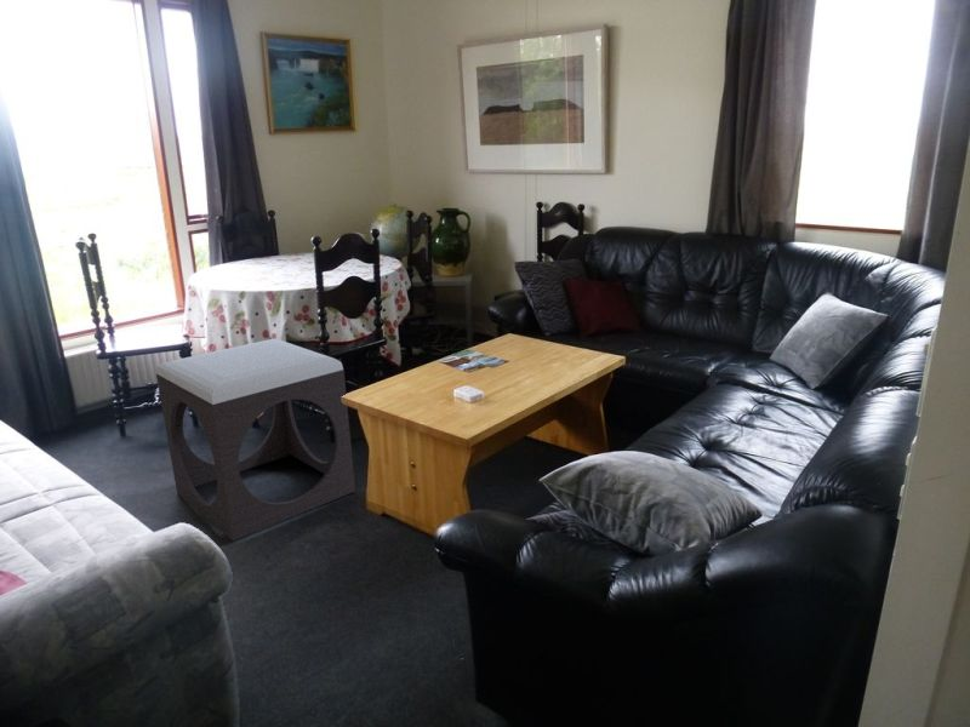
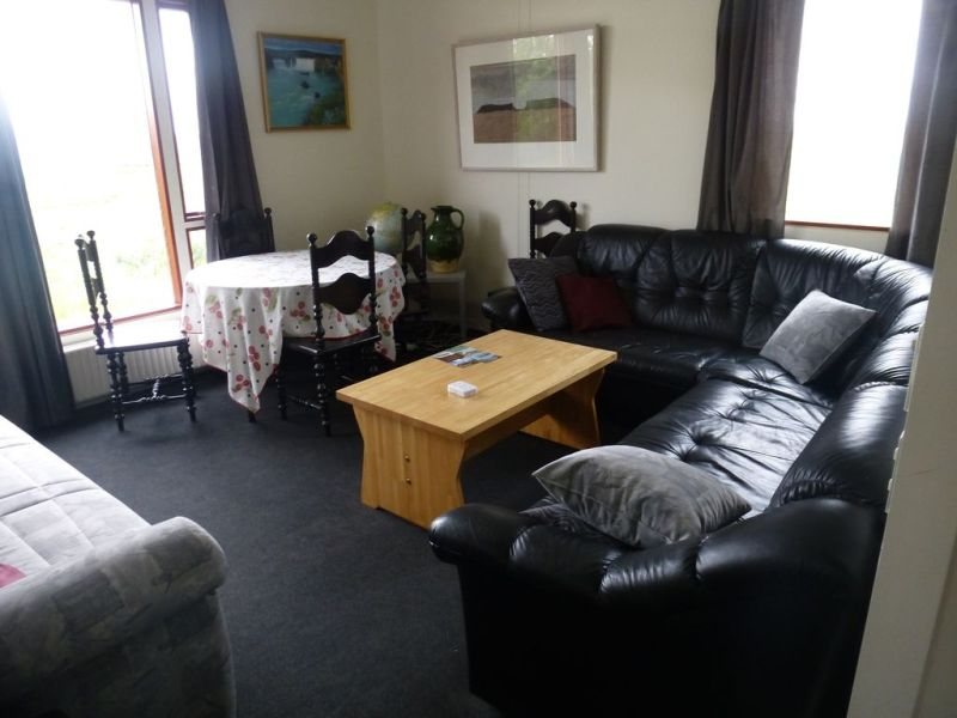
- footstool [155,337,356,542]
